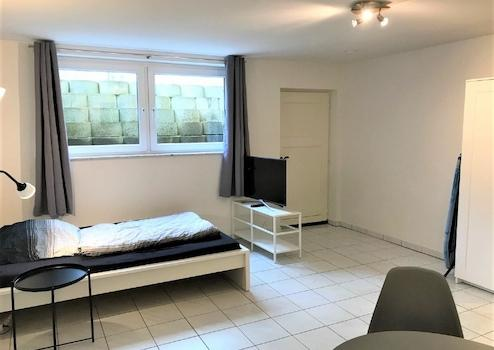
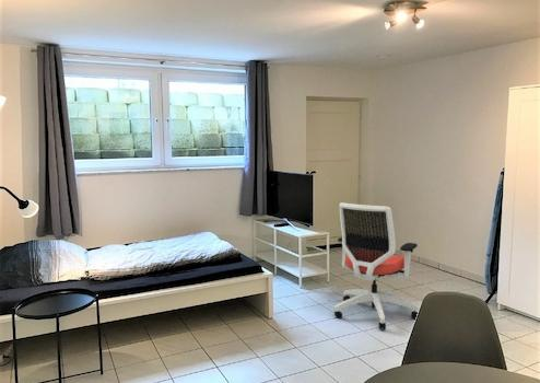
+ office chair [333,201,420,330]
